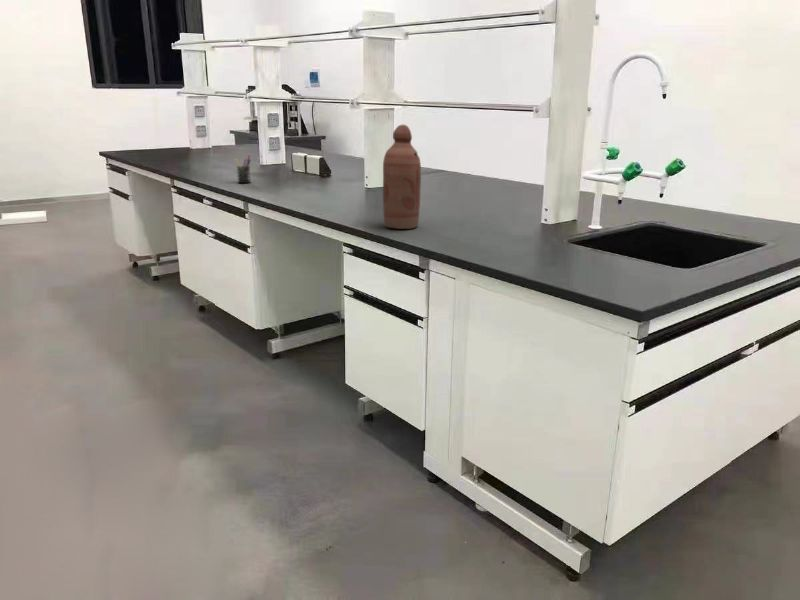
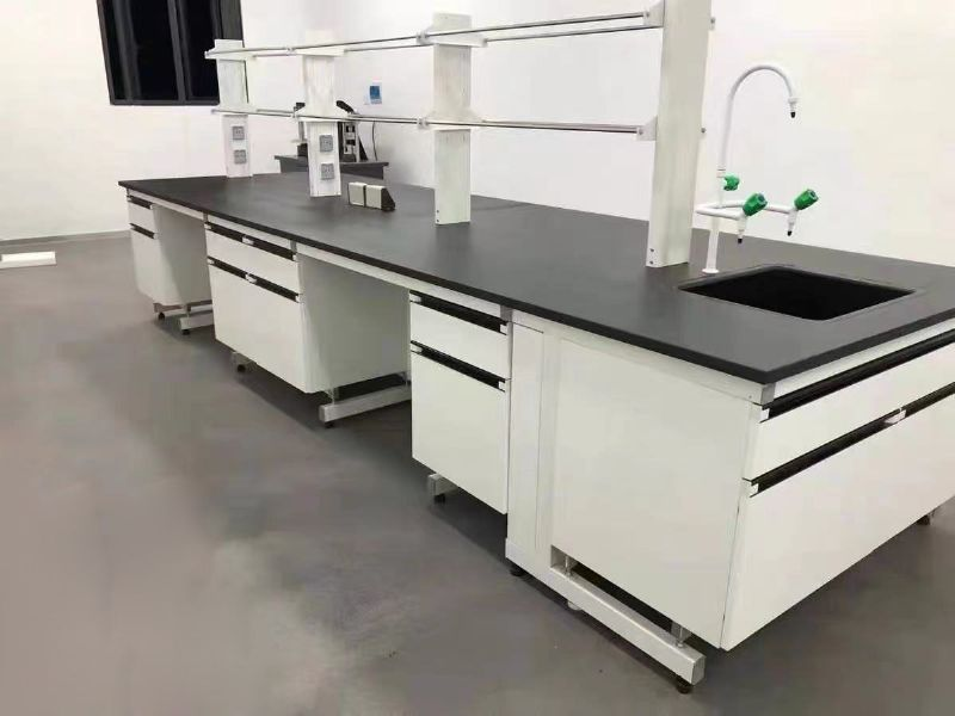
- bottle [382,124,422,230]
- pen holder [233,154,252,184]
